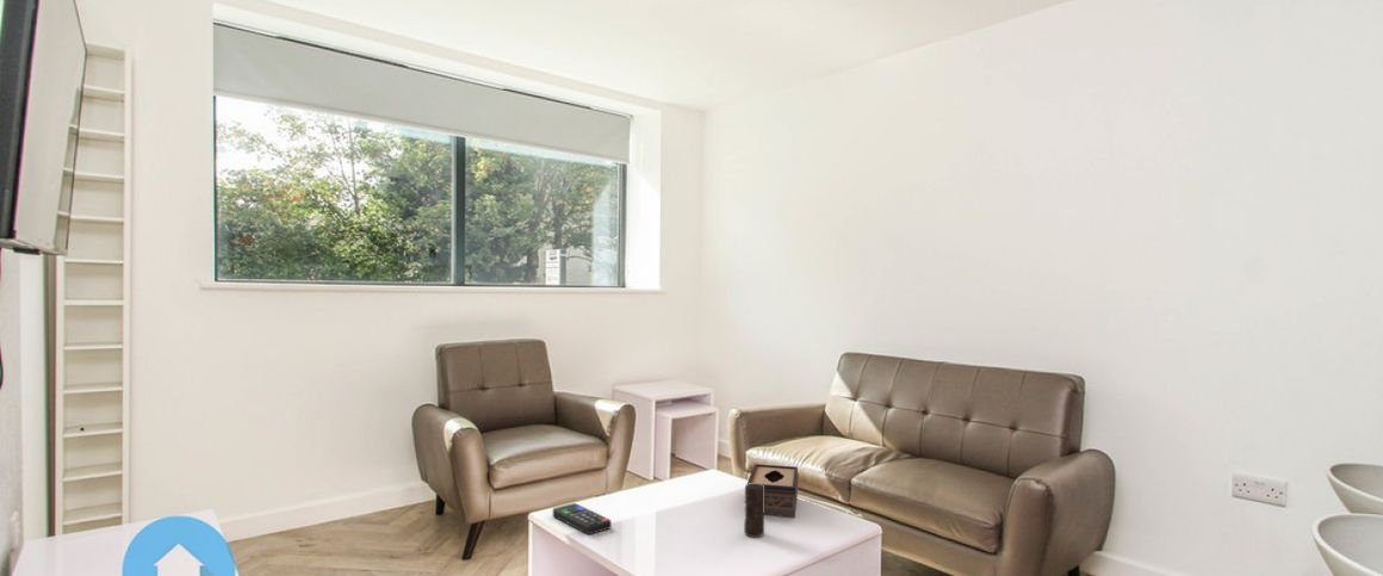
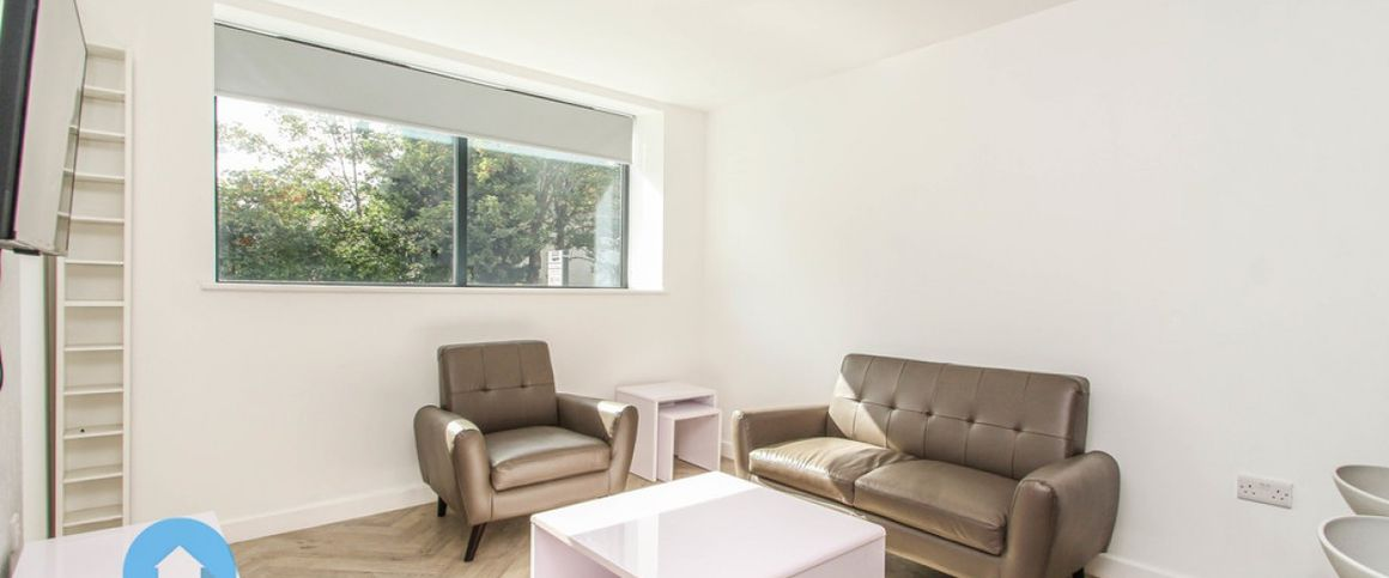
- candle [743,483,765,538]
- remote control [552,502,613,535]
- tissue box [746,463,800,519]
